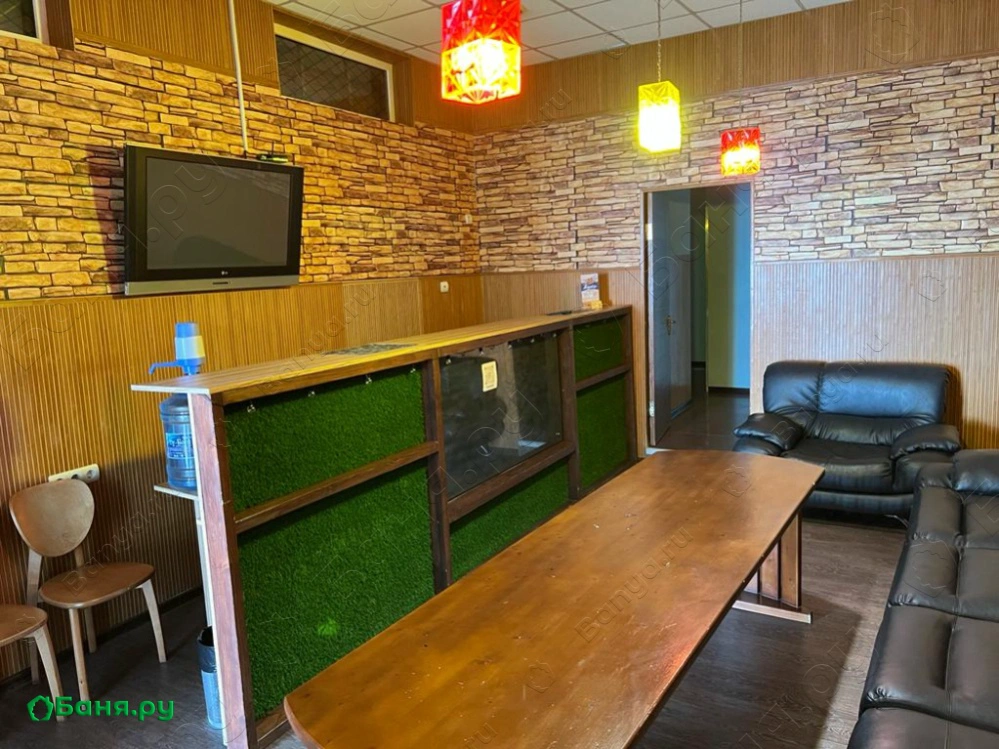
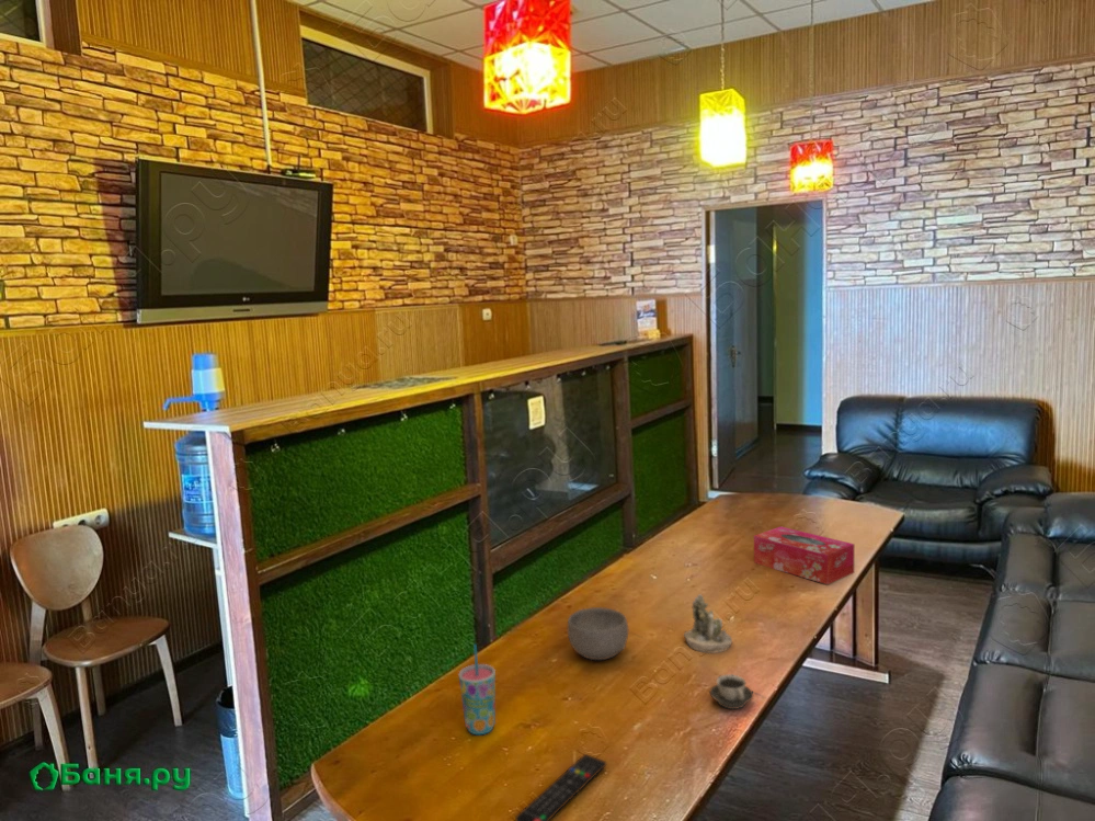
+ cup [709,673,754,710]
+ remote control [514,753,607,821]
+ cup [458,643,497,736]
+ bowl [567,606,629,661]
+ succulent planter [682,593,733,654]
+ tissue box [753,525,855,585]
